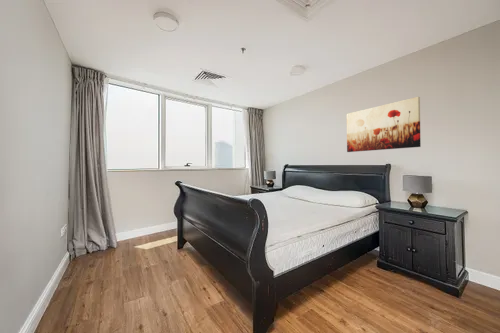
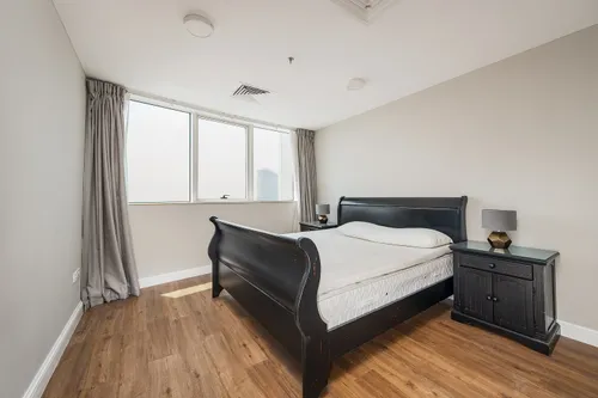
- wall art [346,96,422,153]
